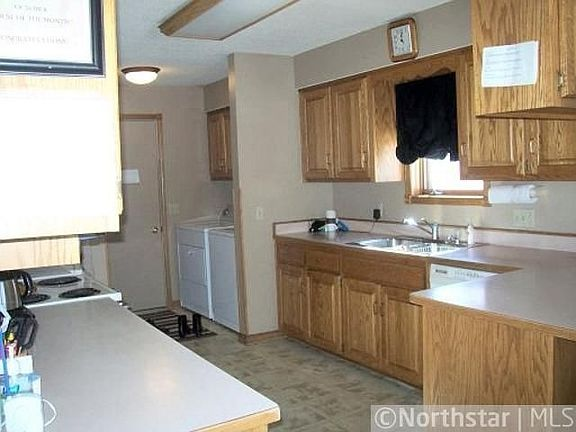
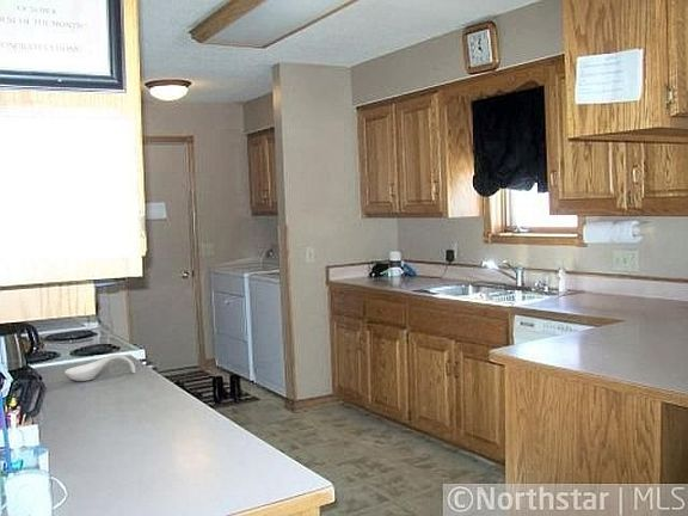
+ spoon rest [63,354,137,382]
